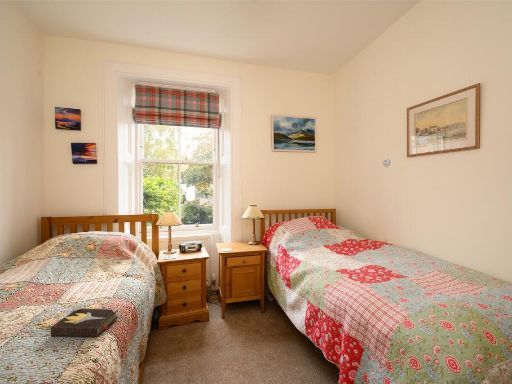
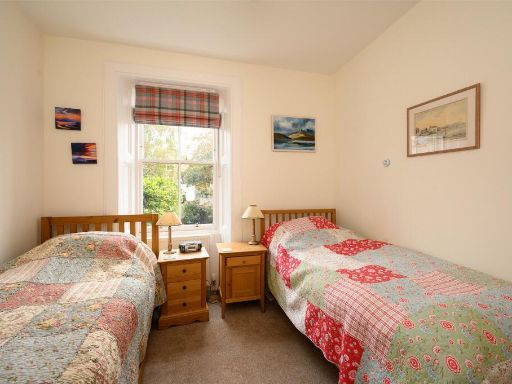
- hardback book [50,307,119,338]
